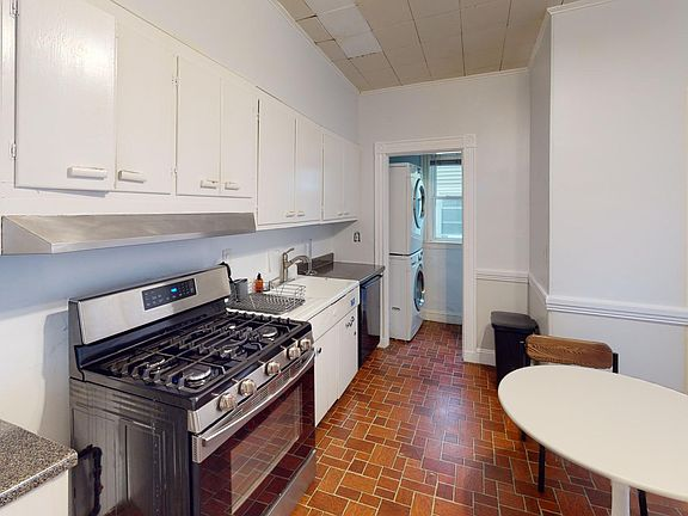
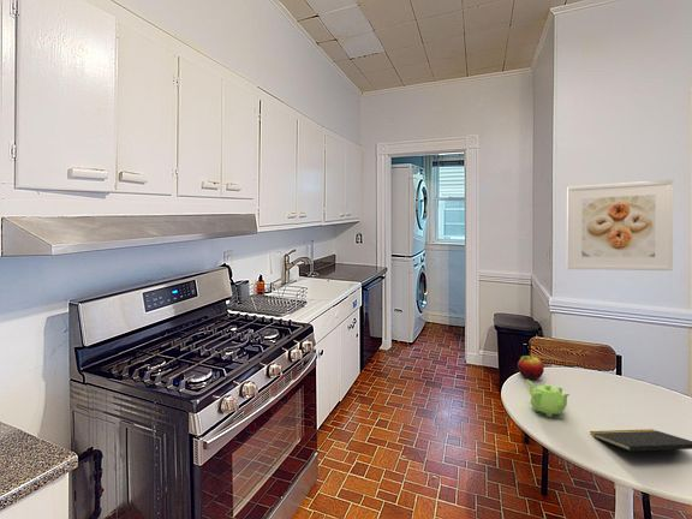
+ notepad [589,428,692,453]
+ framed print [566,179,674,272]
+ fruit [517,354,545,380]
+ teapot [525,378,571,418]
